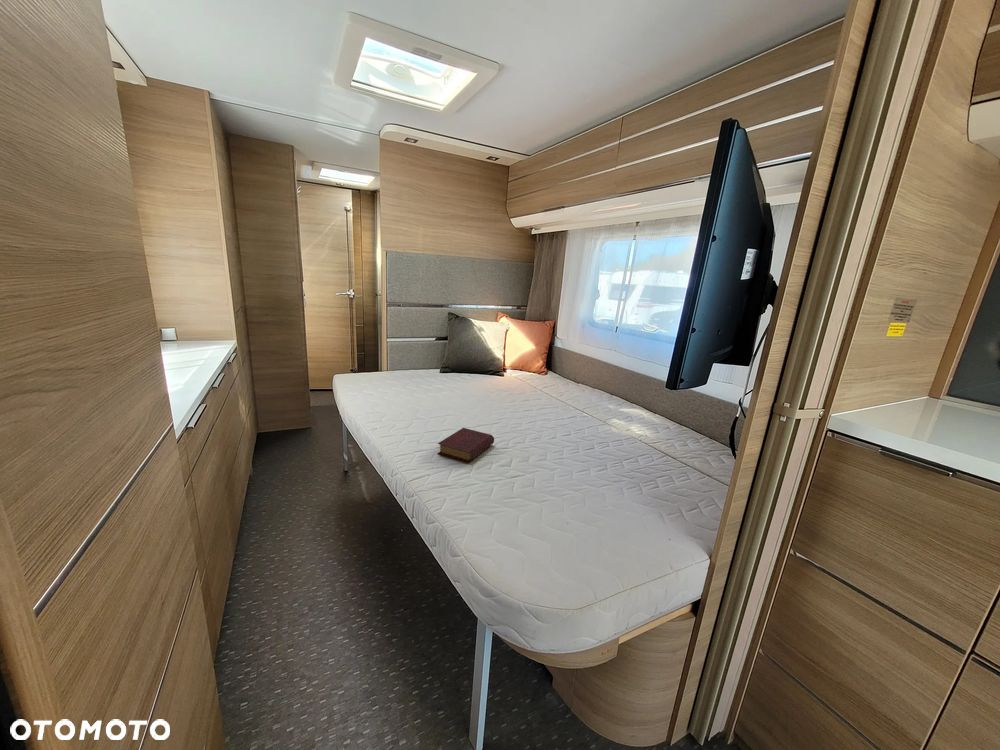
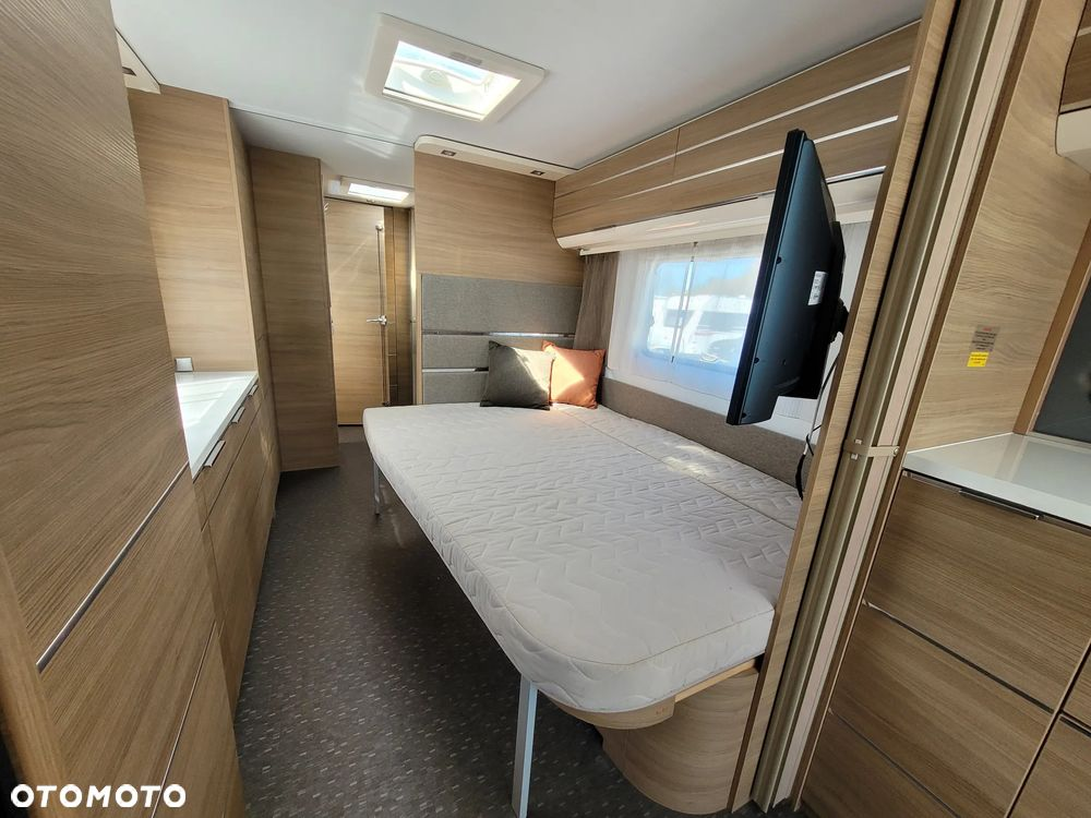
- book [437,427,495,463]
